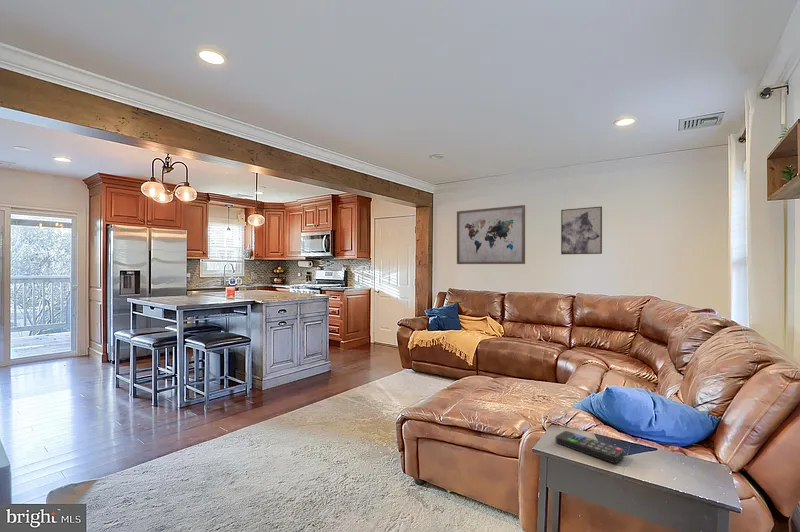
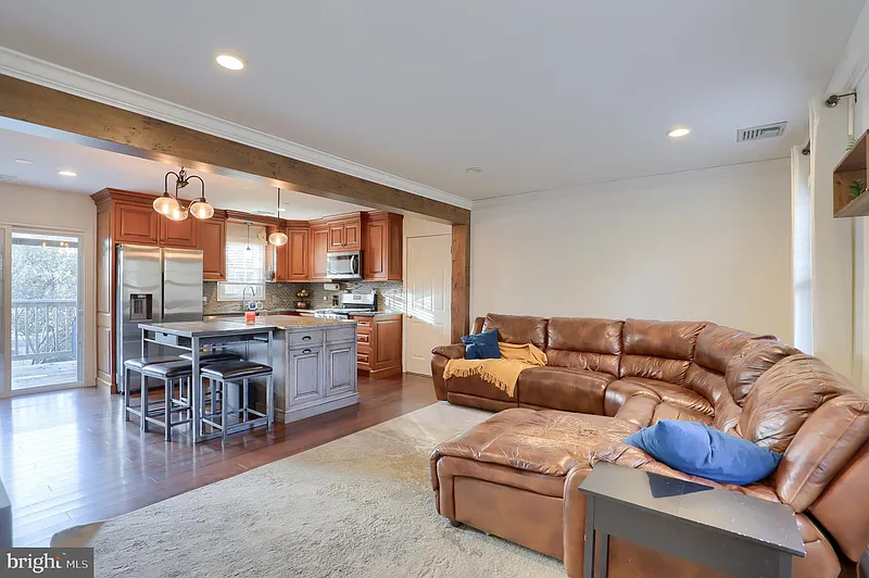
- remote control [555,430,625,464]
- wall art [456,204,526,265]
- wall art [560,206,603,255]
